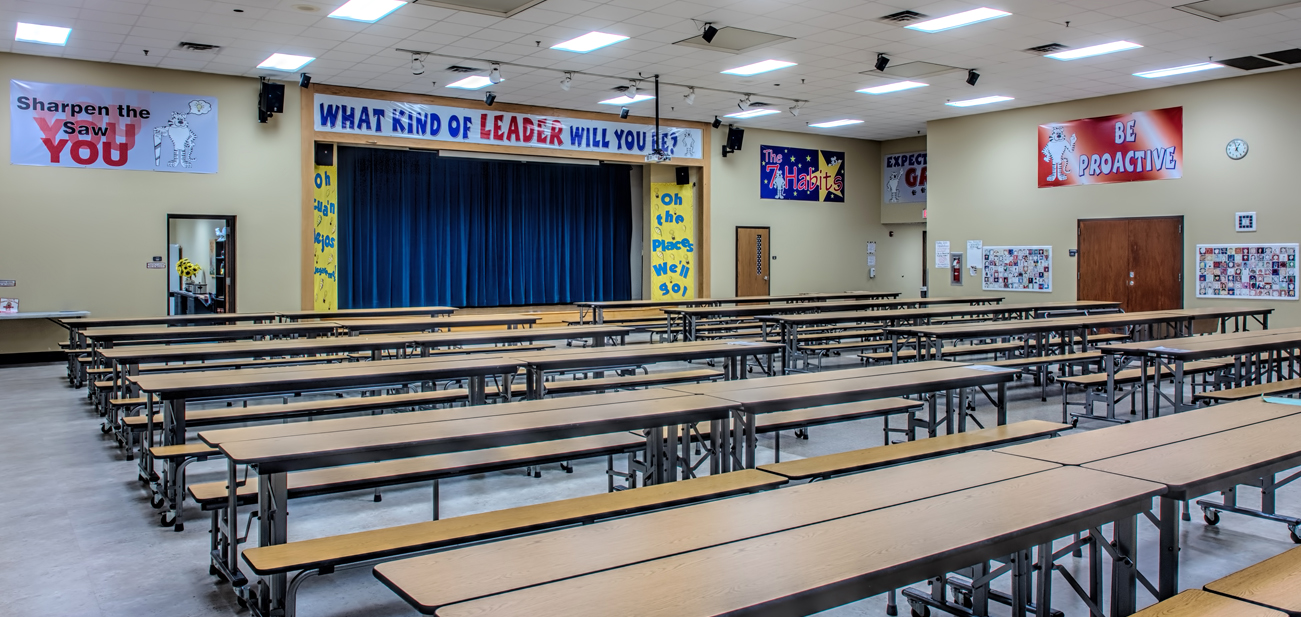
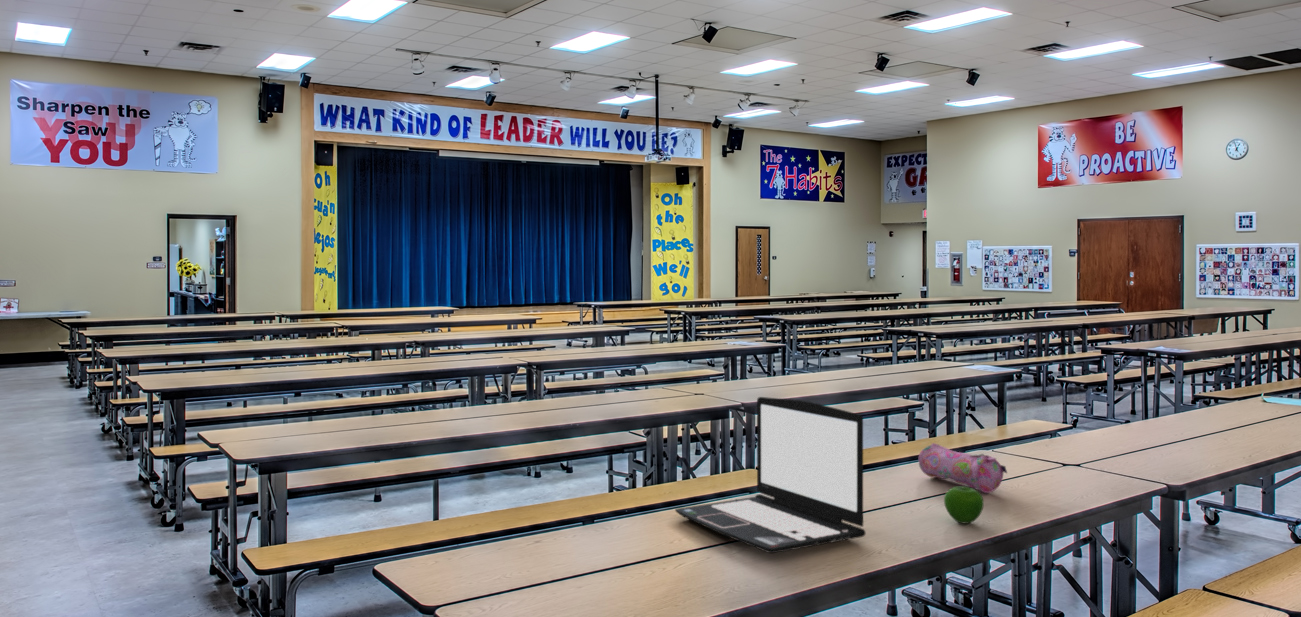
+ apple [943,486,985,525]
+ pencil case [918,442,1008,494]
+ laptop [674,396,867,554]
